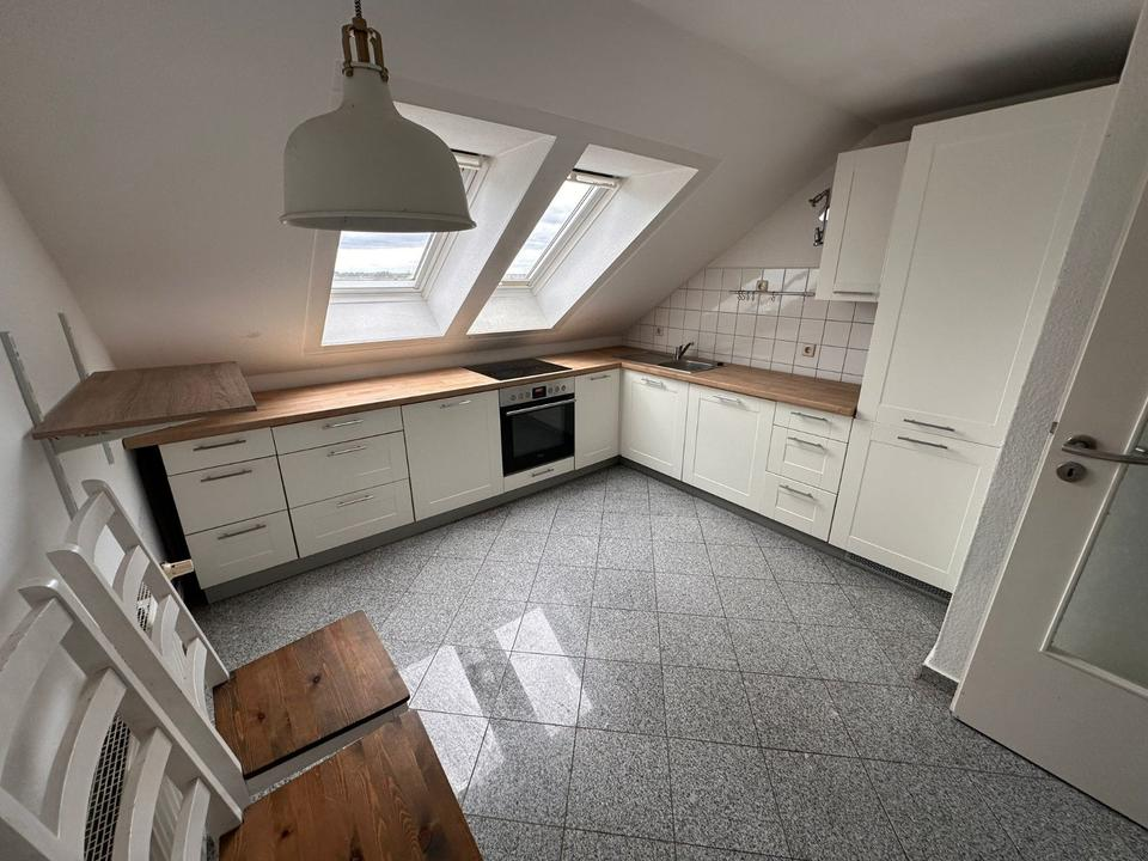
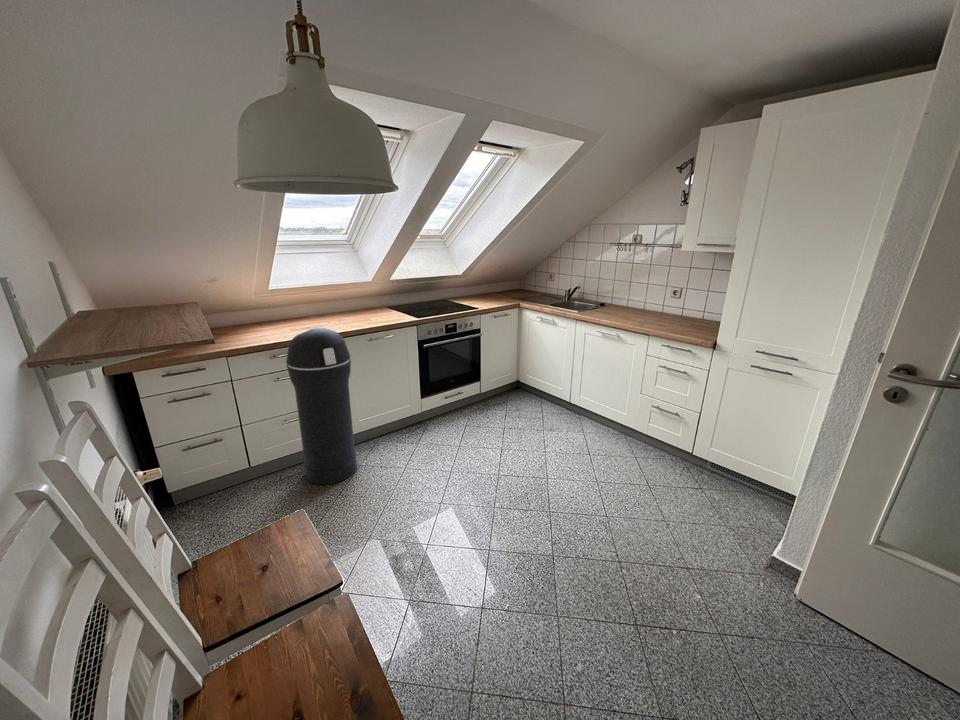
+ trash can [285,327,358,485]
